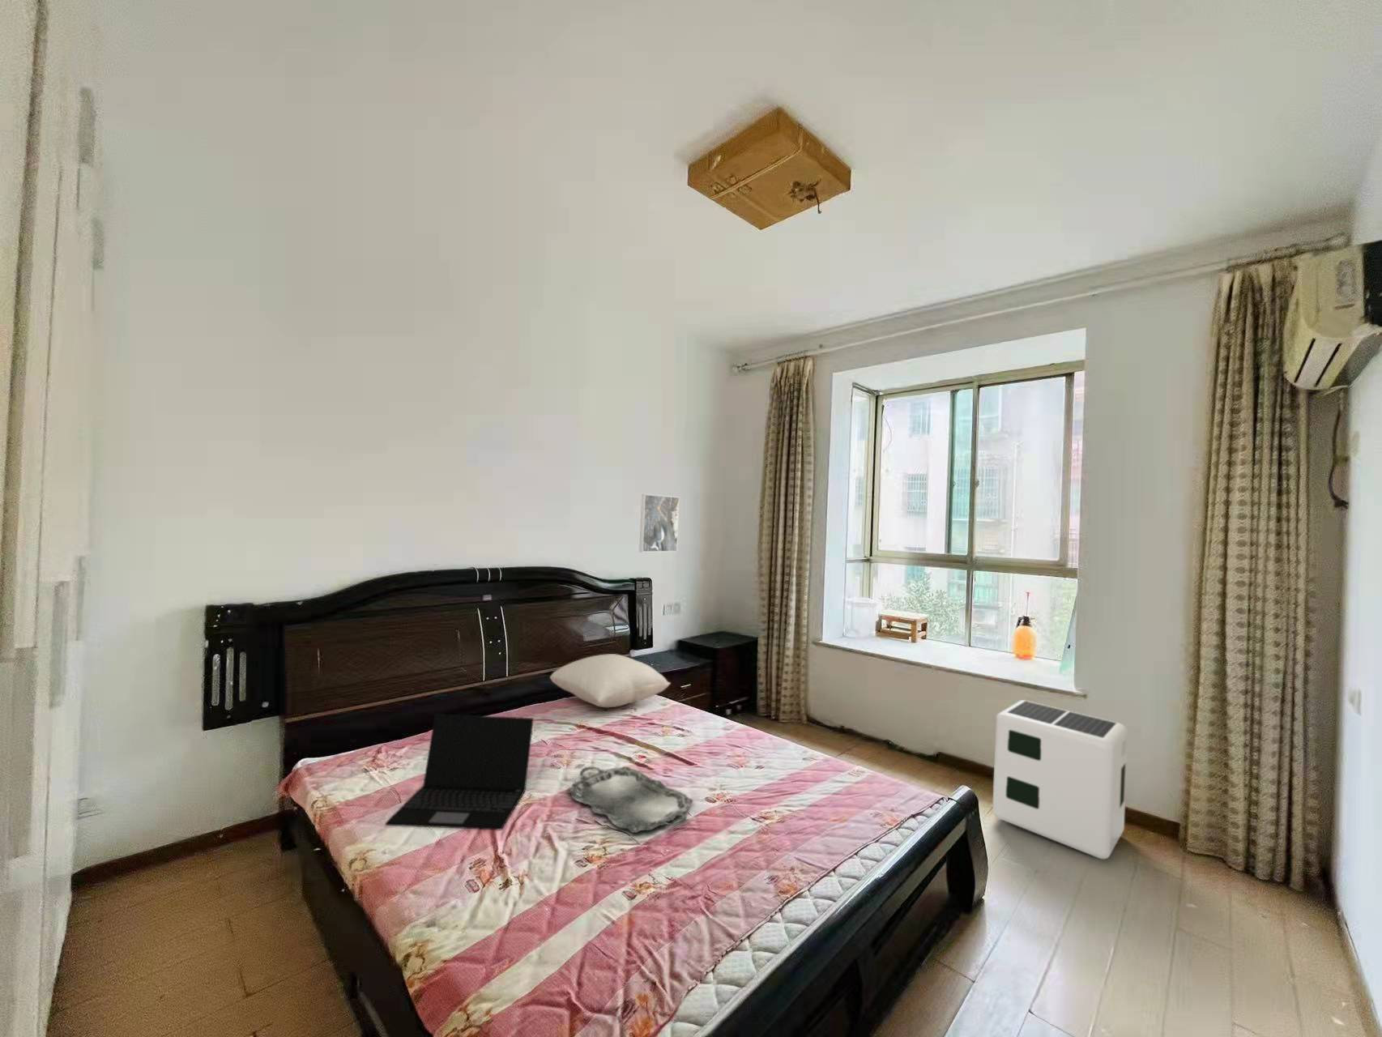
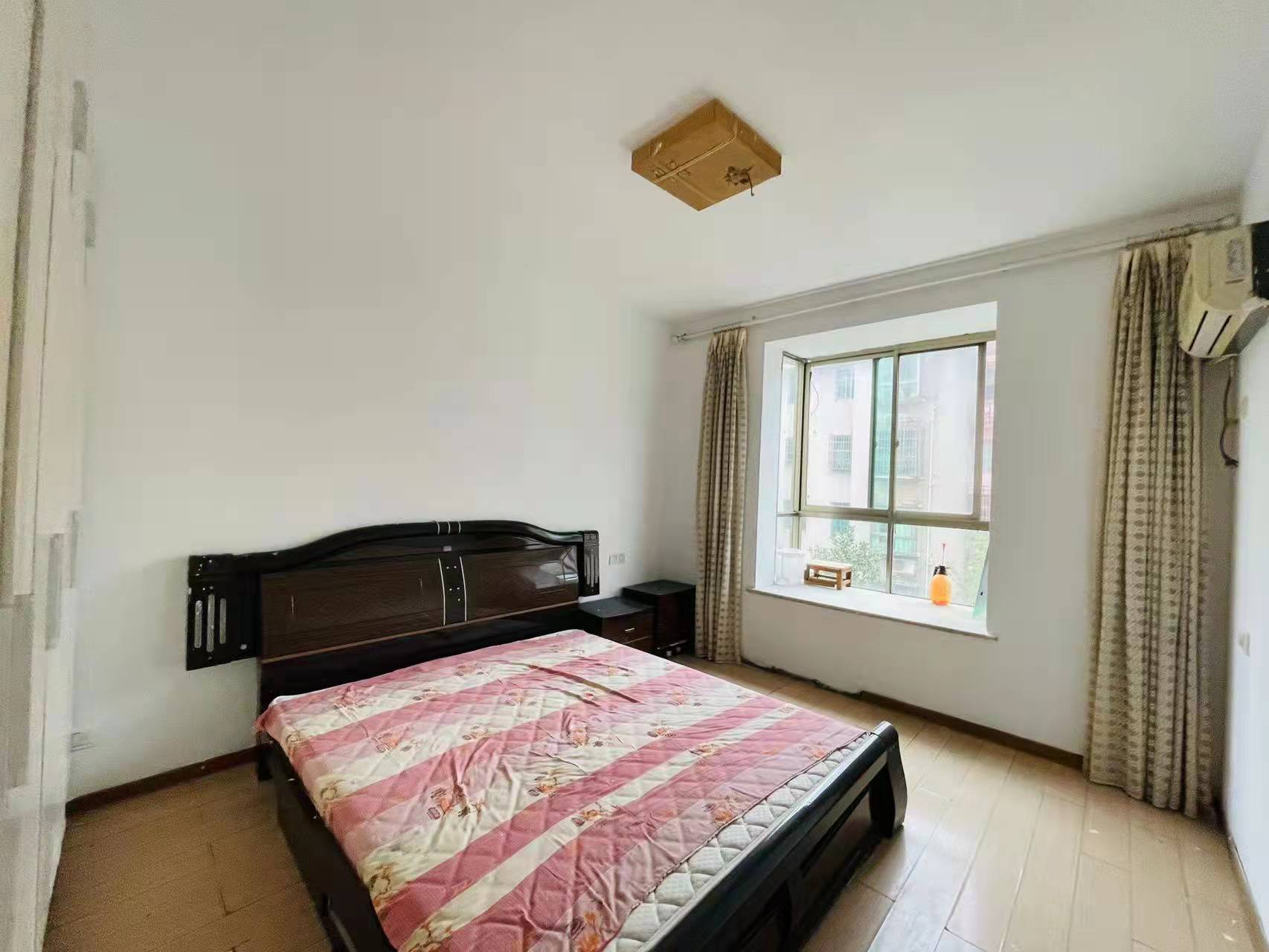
- pillow [549,652,672,708]
- air purifier [991,699,1128,861]
- serving tray [565,766,694,833]
- laptop [384,713,535,830]
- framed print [638,493,681,553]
